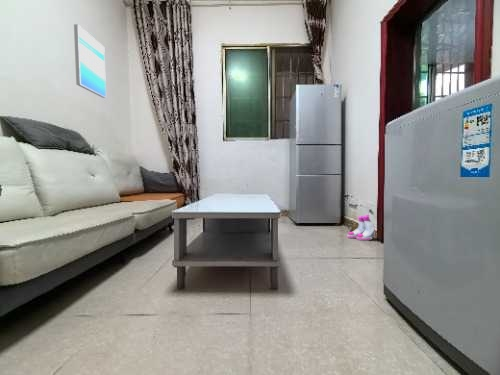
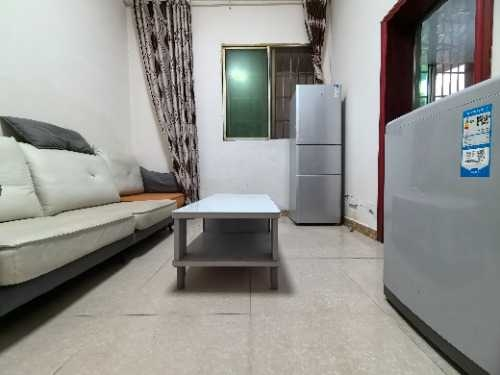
- wall art [73,23,107,99]
- boots [346,214,376,241]
